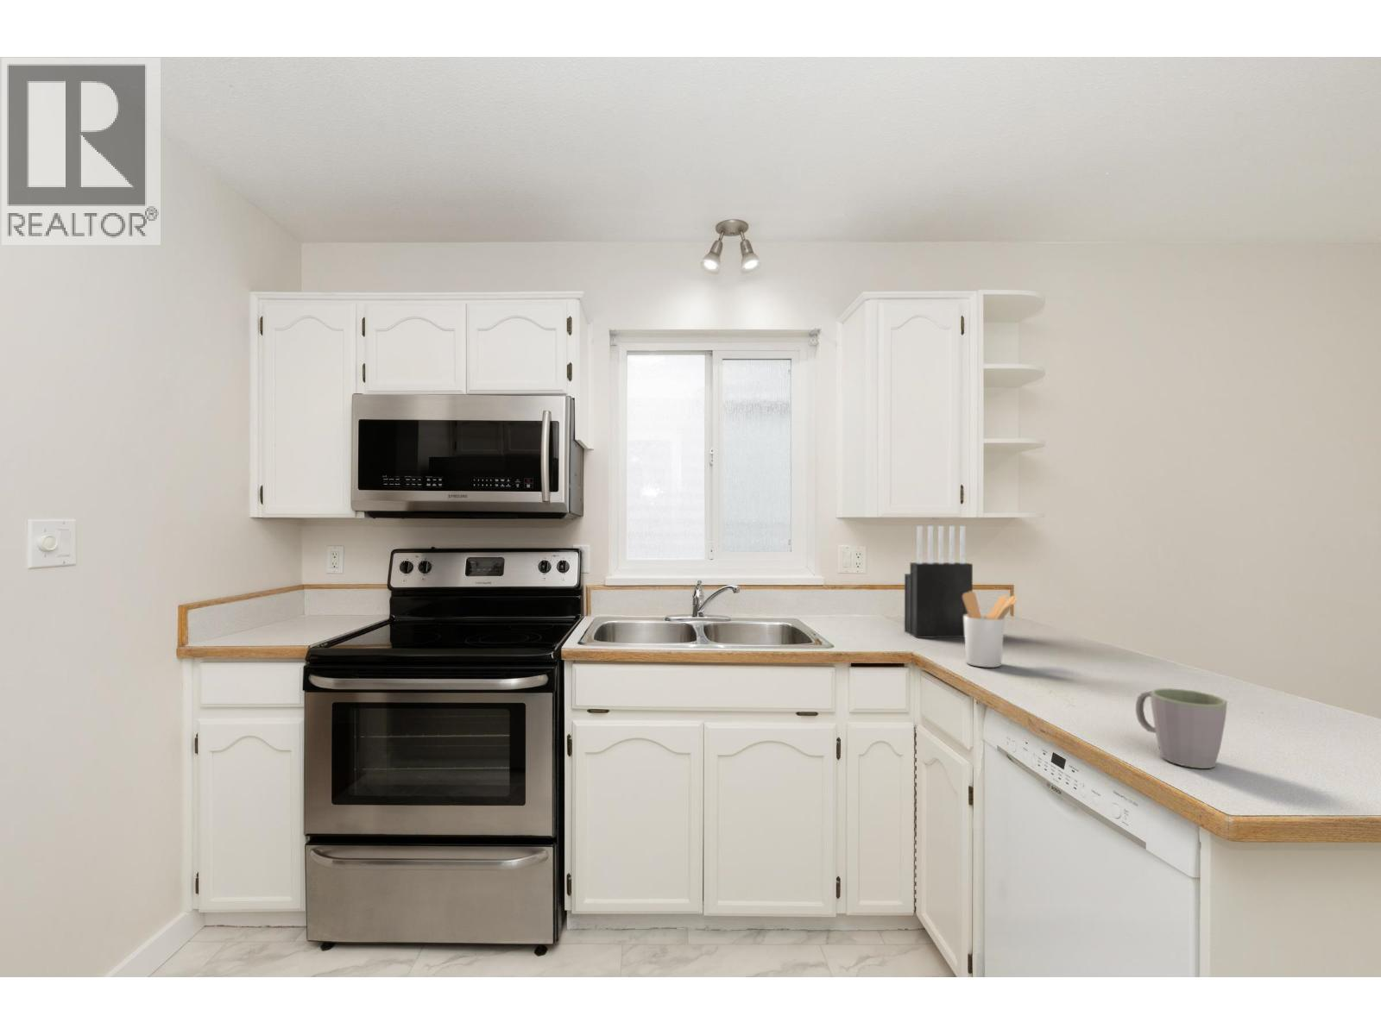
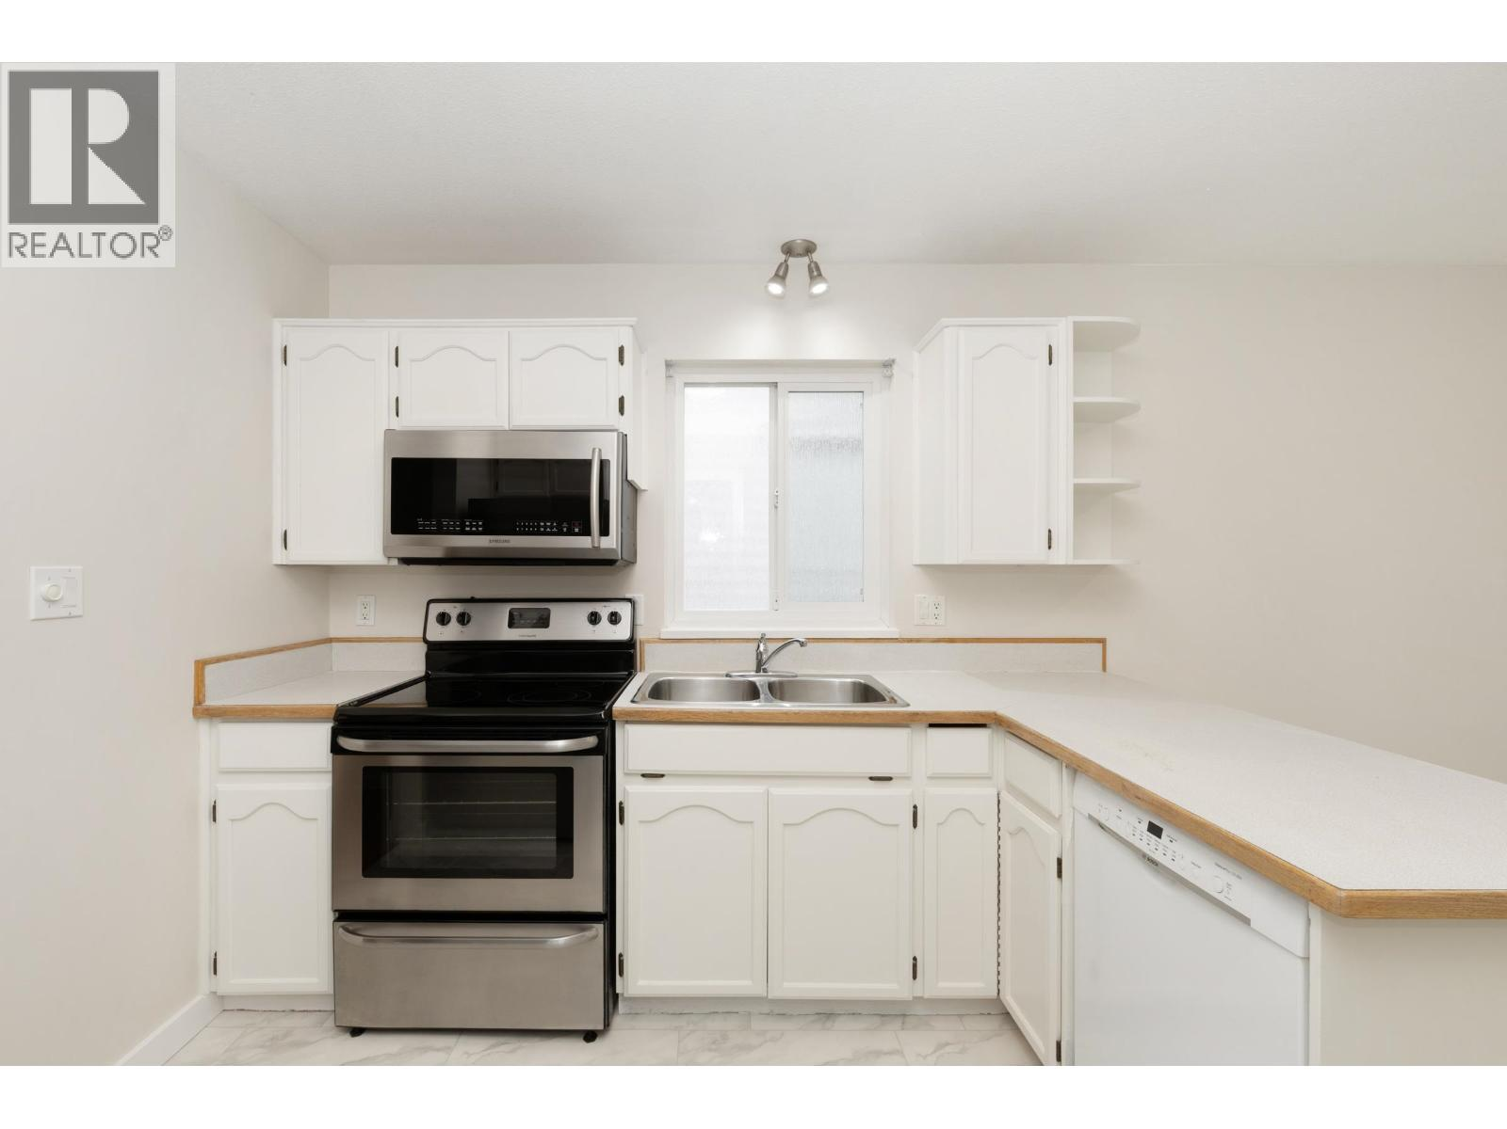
- utensil holder [962,590,1019,669]
- knife block [904,525,973,639]
- mug [1135,687,1229,770]
